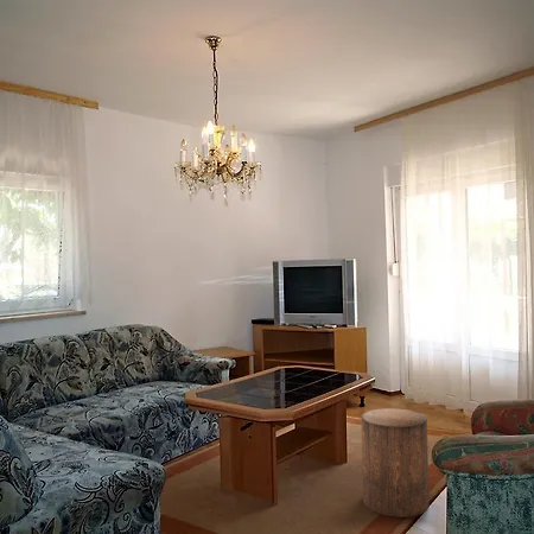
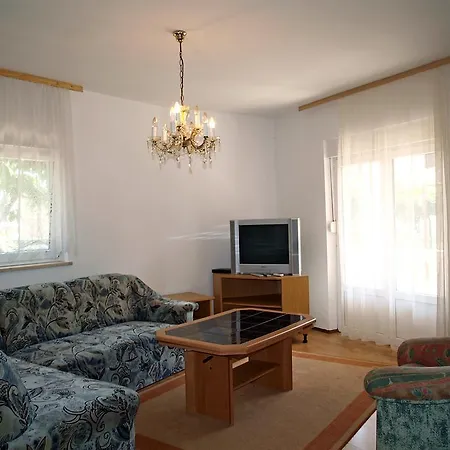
- stool [360,407,430,519]
